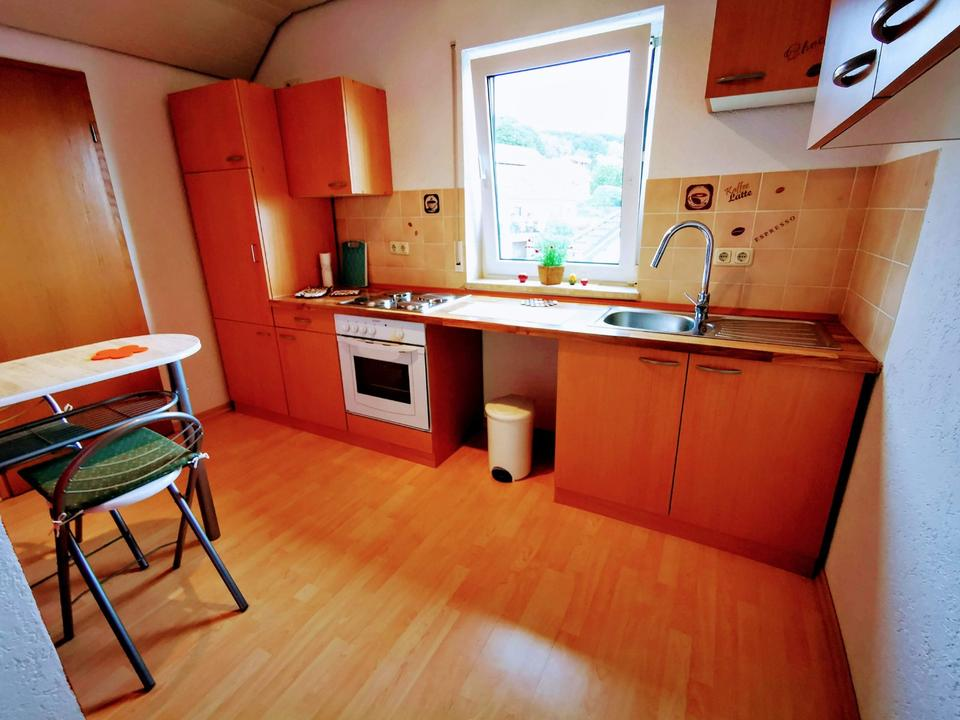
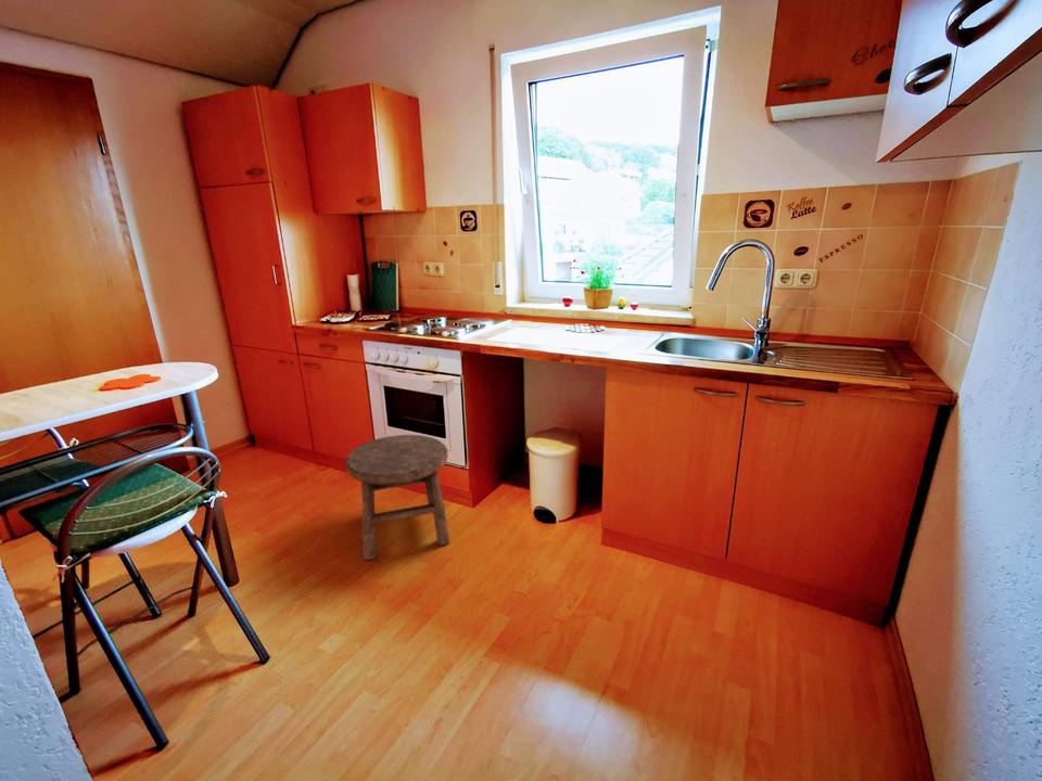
+ stool [344,434,450,561]
